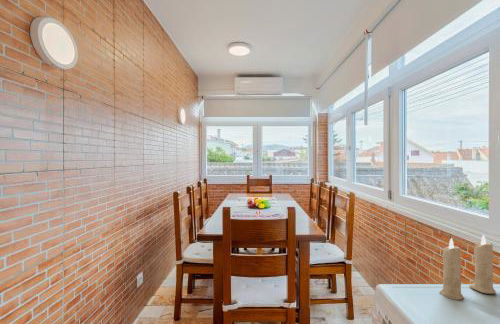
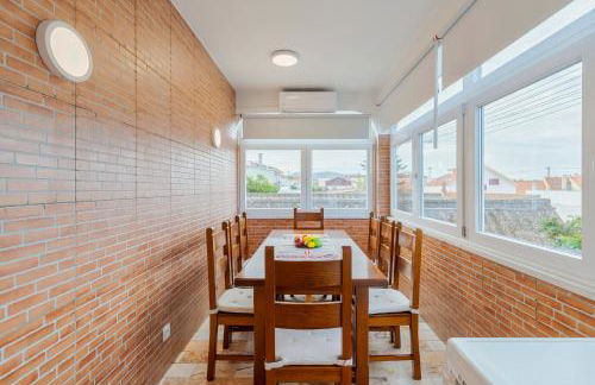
- candle [438,234,497,301]
